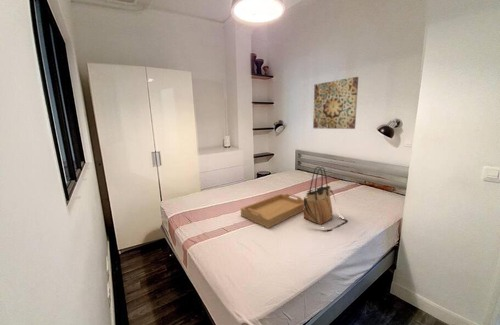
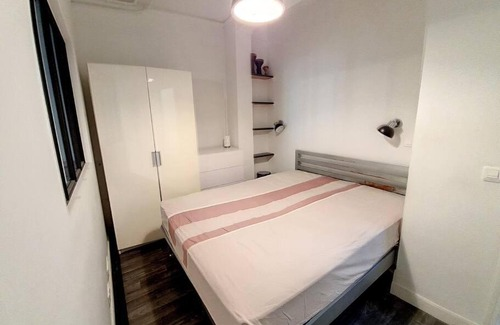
- serving tray [240,193,305,229]
- tote bag [303,166,349,232]
- wall art [312,76,359,130]
